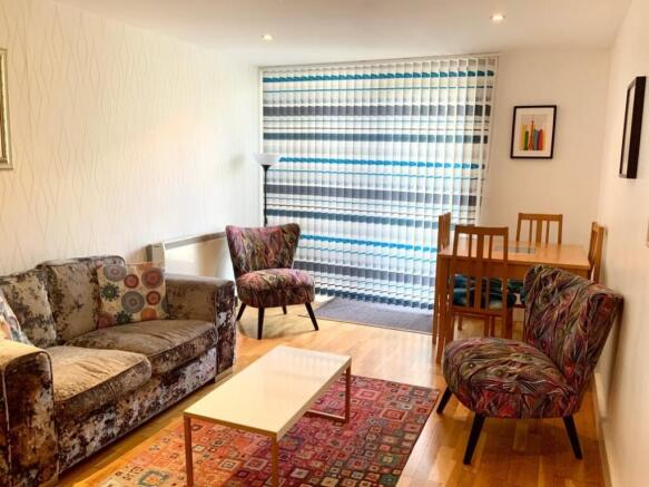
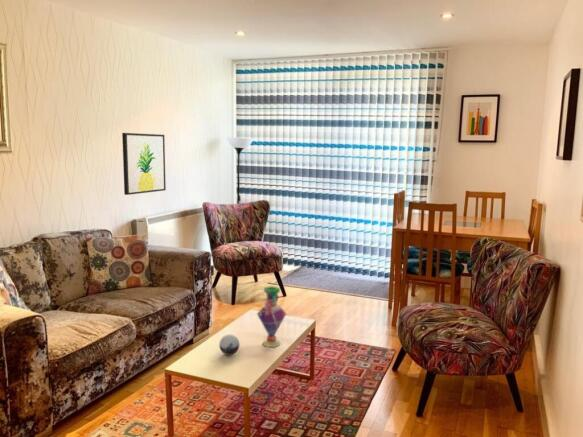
+ decorative orb [218,333,240,356]
+ wall art [121,132,167,196]
+ vase [256,285,287,348]
